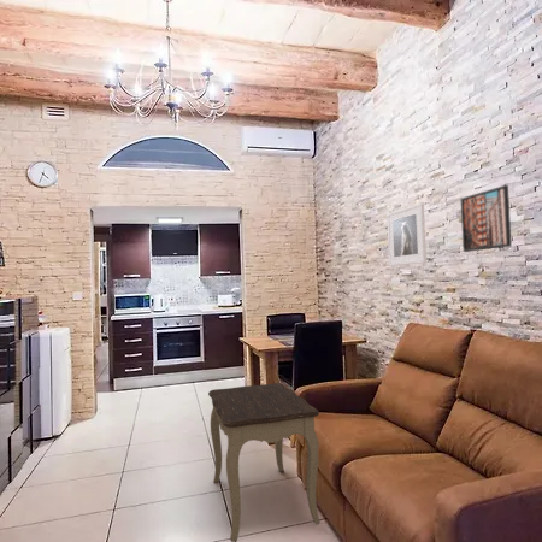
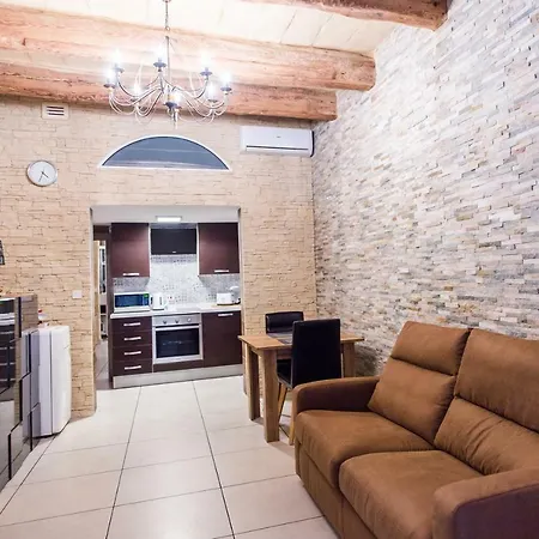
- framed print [459,184,513,253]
- side table [207,382,320,542]
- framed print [385,201,428,267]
